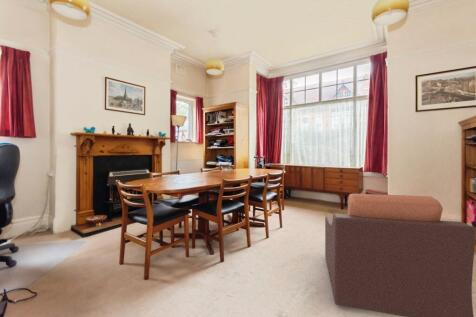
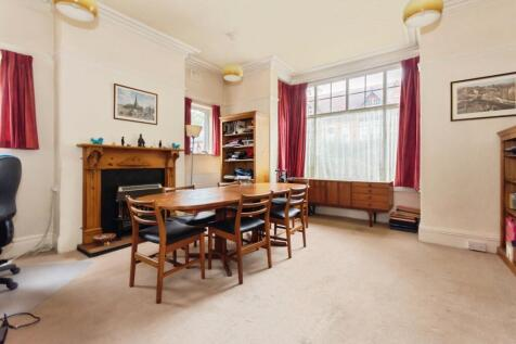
- armchair [324,192,476,317]
